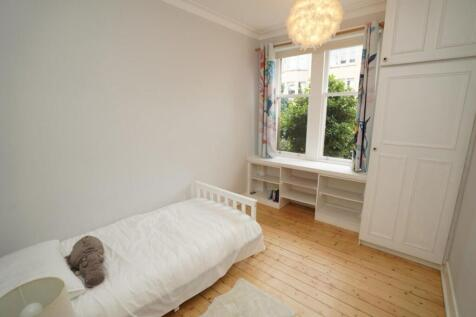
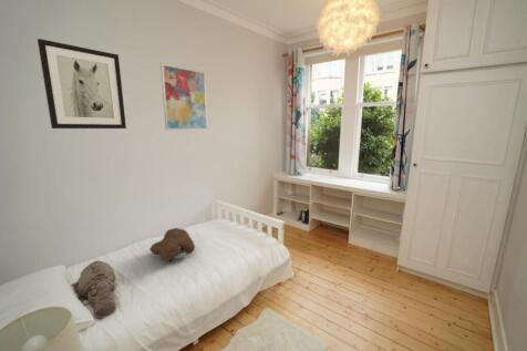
+ teddy bear [148,227,196,261]
+ wall art [159,62,208,131]
+ wall art [37,38,127,130]
